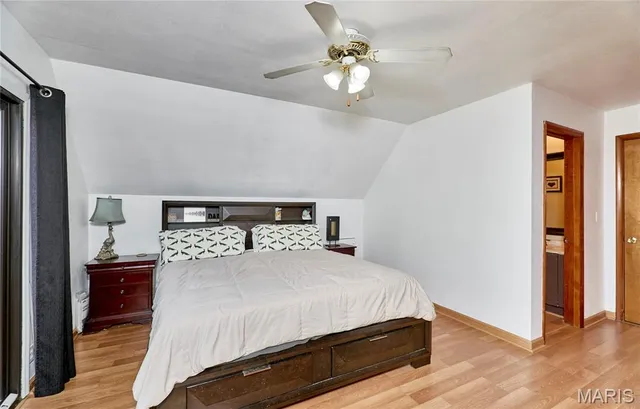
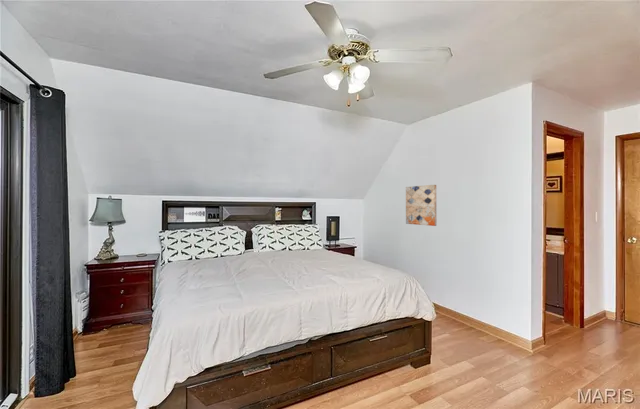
+ wall art [405,184,437,227]
